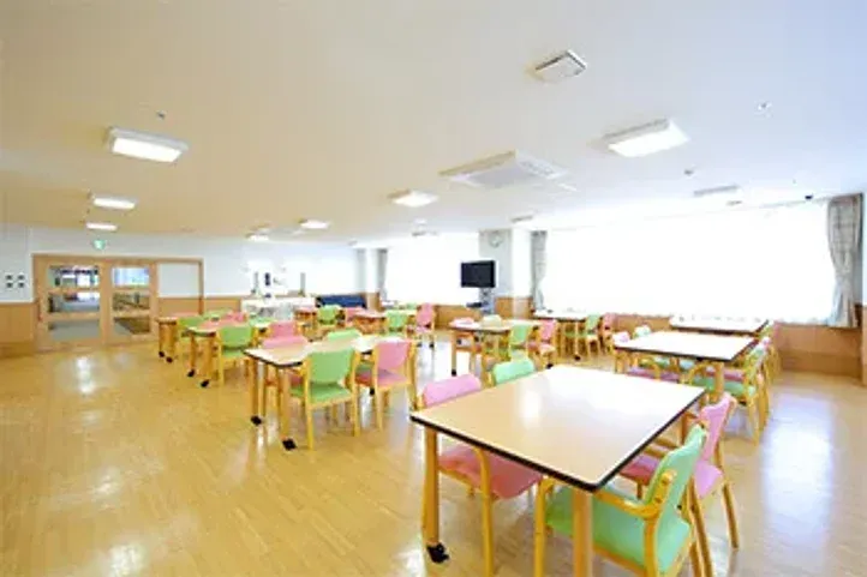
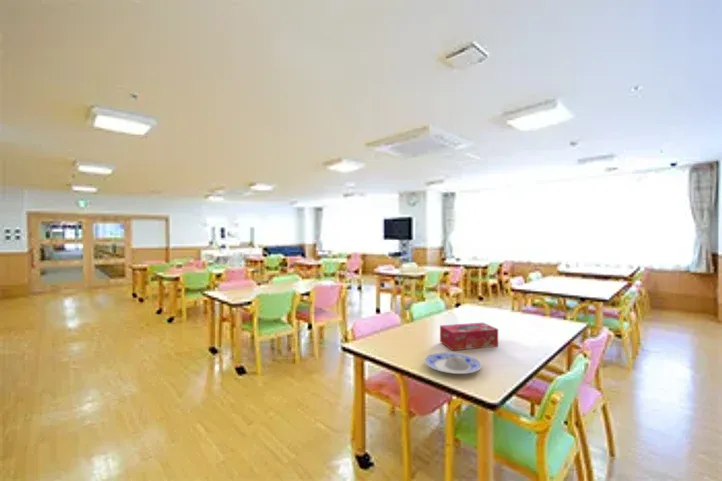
+ tissue box [439,322,499,351]
+ plate [424,351,483,375]
